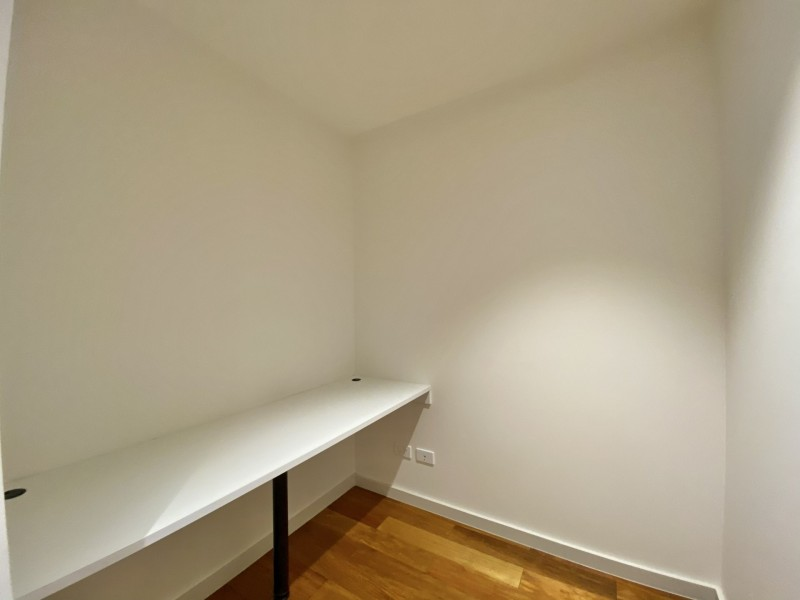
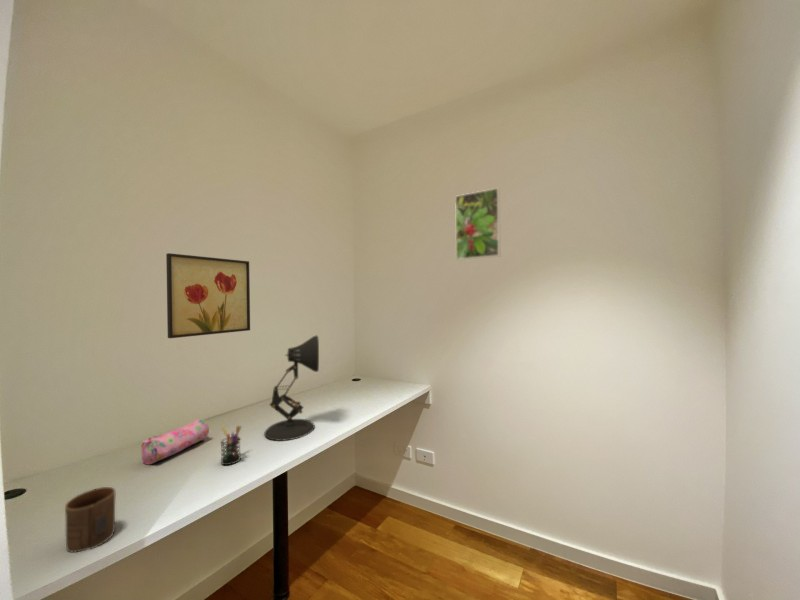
+ pen holder [220,425,243,466]
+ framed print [454,187,501,261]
+ pencil case [140,418,210,465]
+ wall art [165,252,251,339]
+ cup [64,486,116,553]
+ desk lamp [263,335,320,442]
